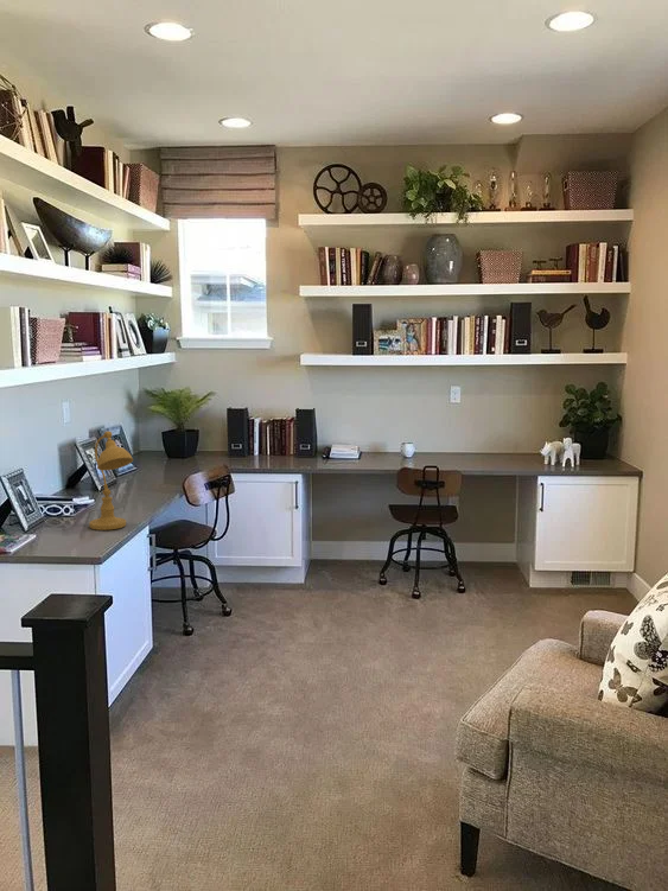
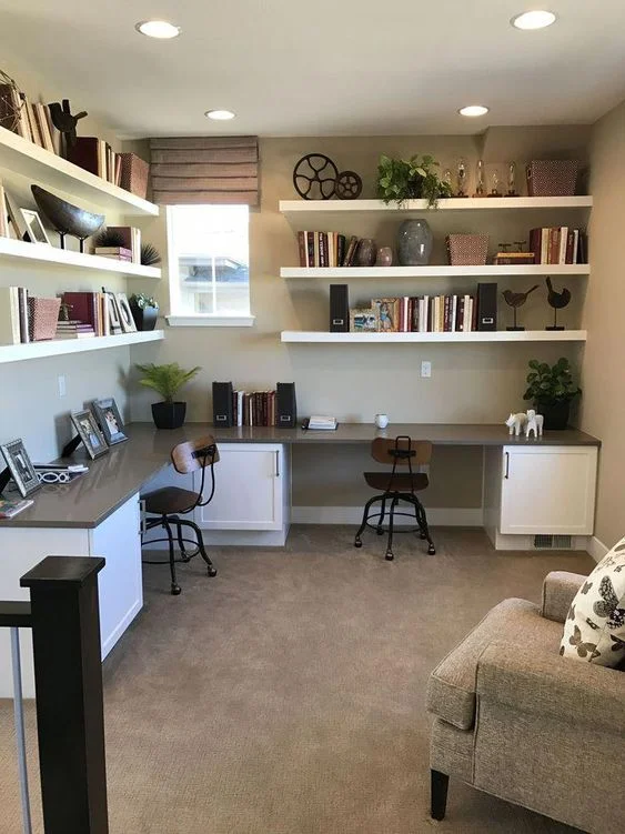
- desk lamp [88,431,134,532]
